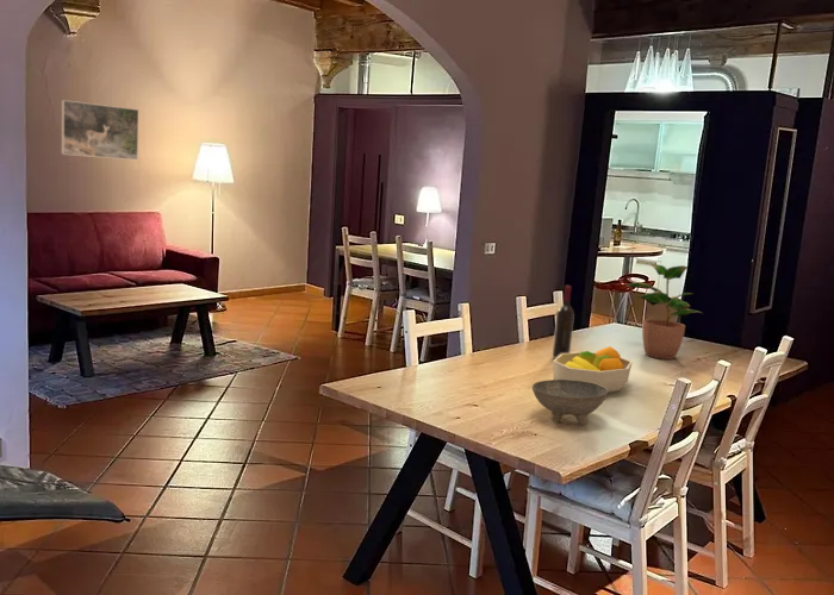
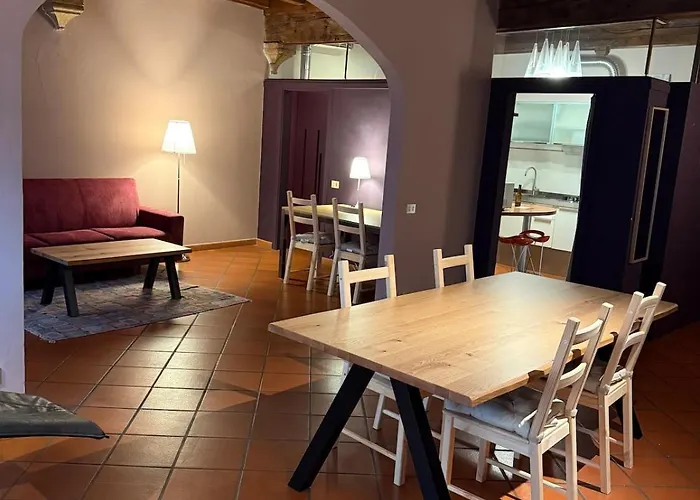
- potted plant [626,263,705,361]
- fruit bowl [552,345,634,394]
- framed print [61,99,139,161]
- wine bottle [552,284,575,359]
- bowl [531,378,609,426]
